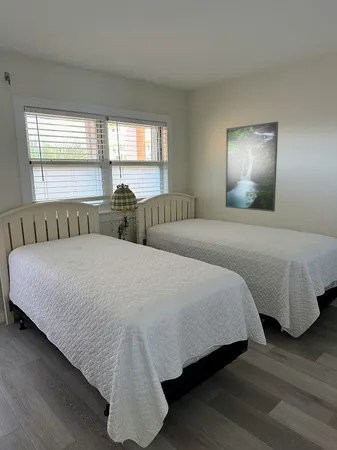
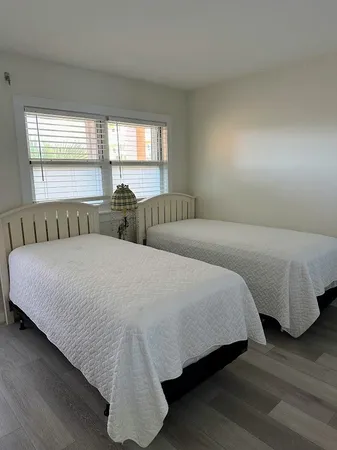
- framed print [225,121,279,213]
